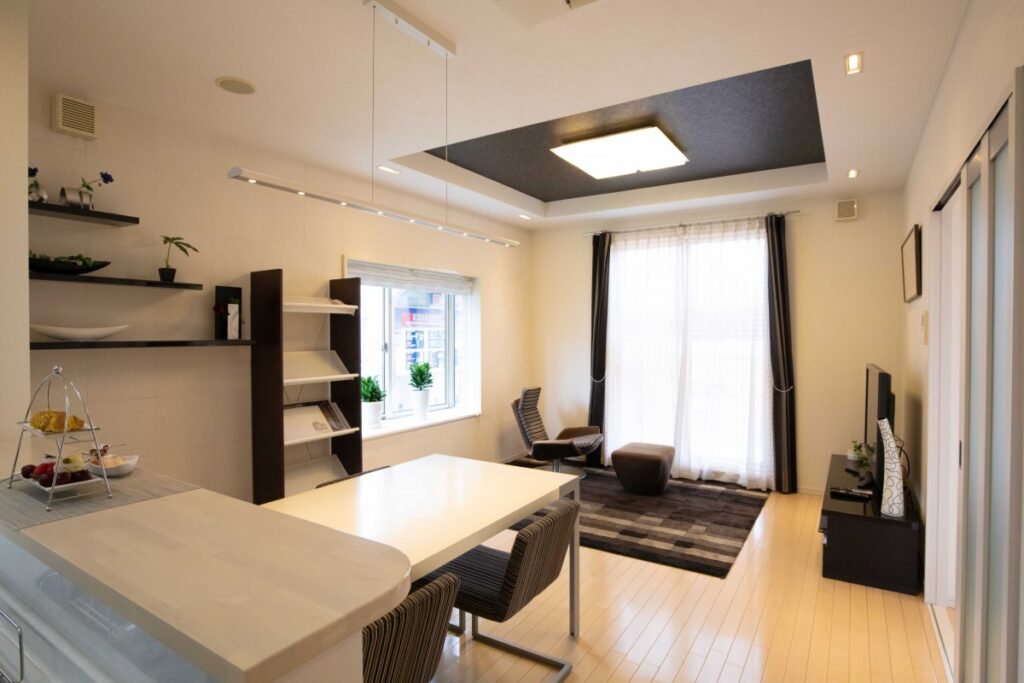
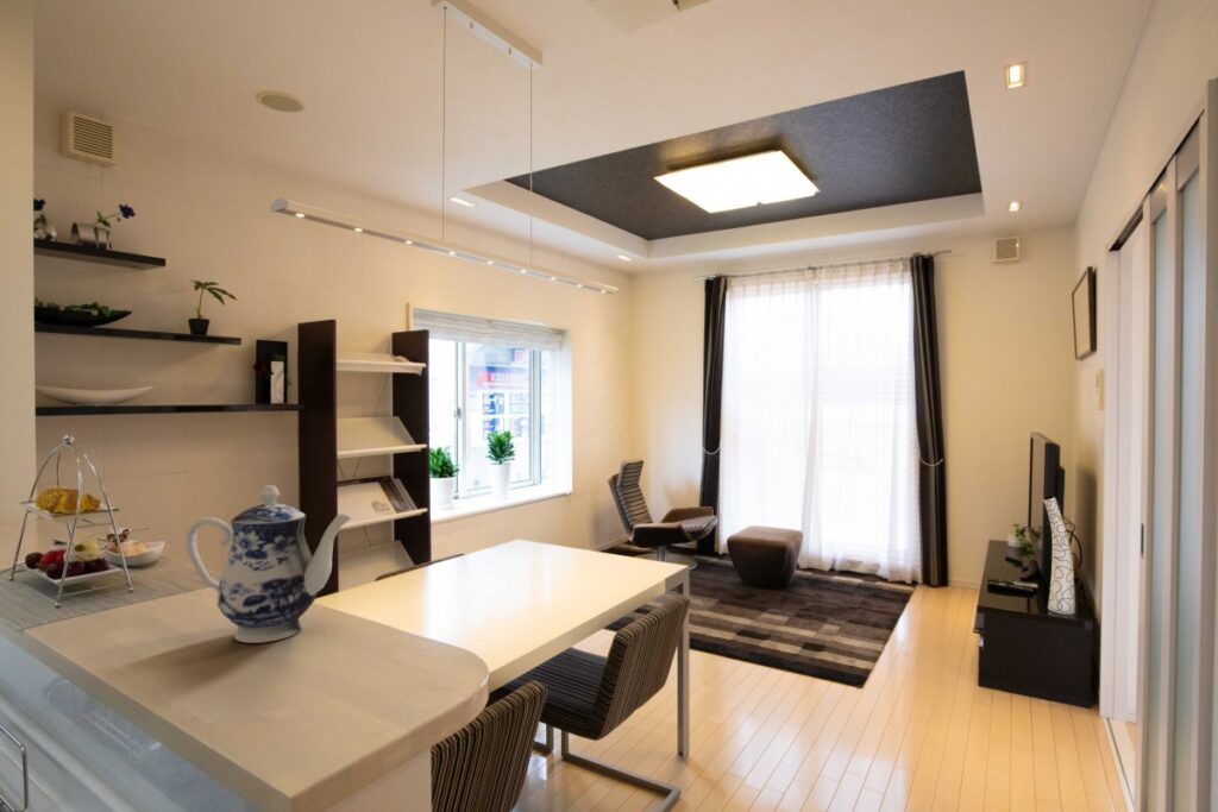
+ teapot [184,484,352,644]
